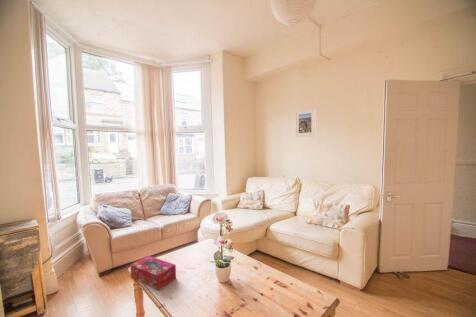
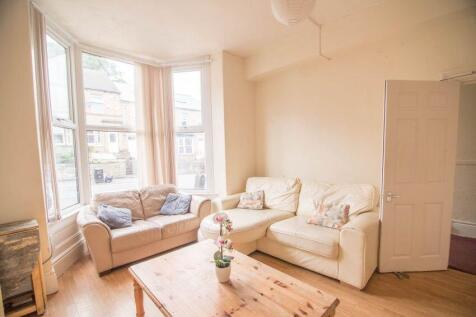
- tissue box [129,255,177,291]
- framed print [294,108,317,138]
